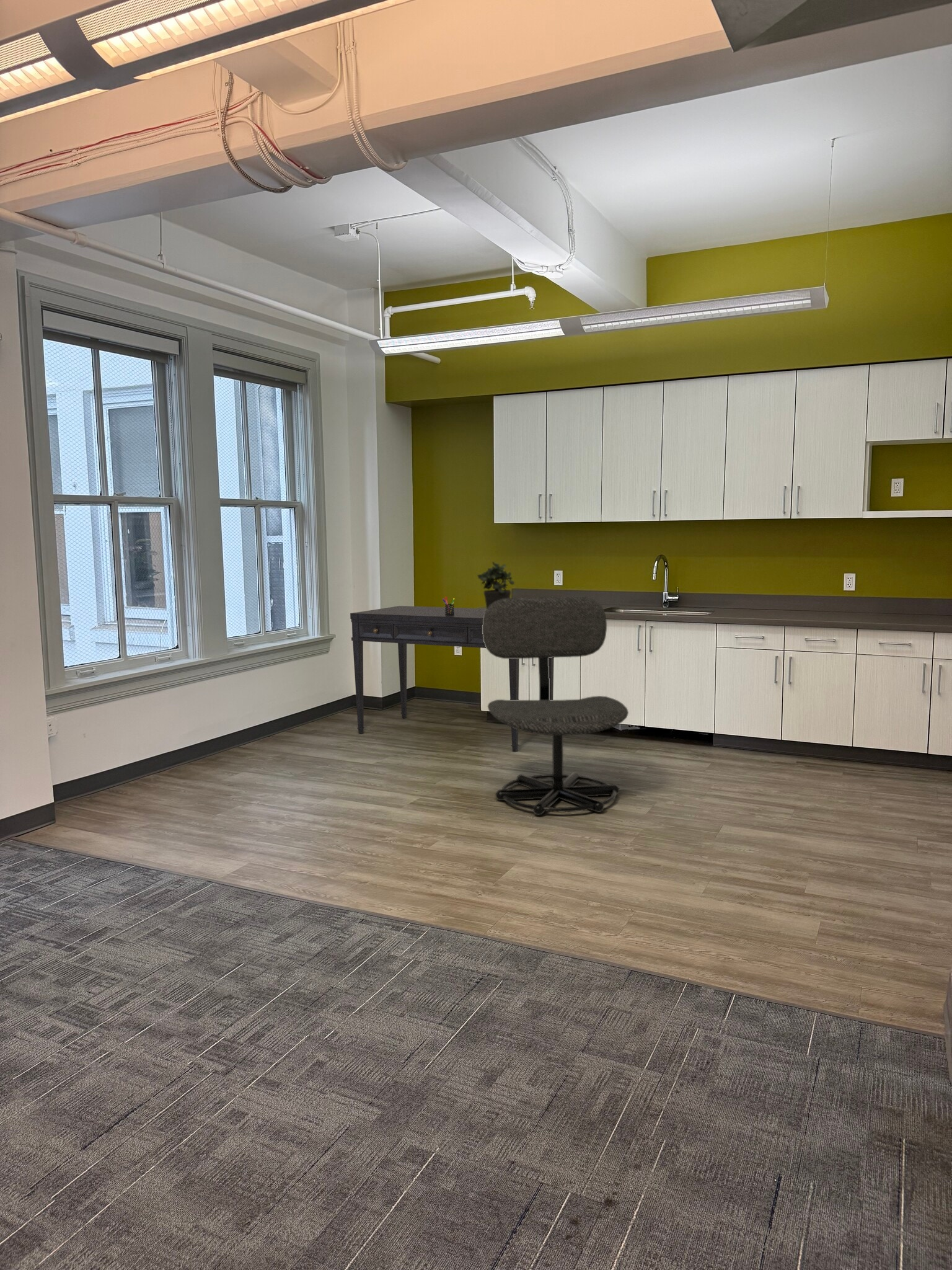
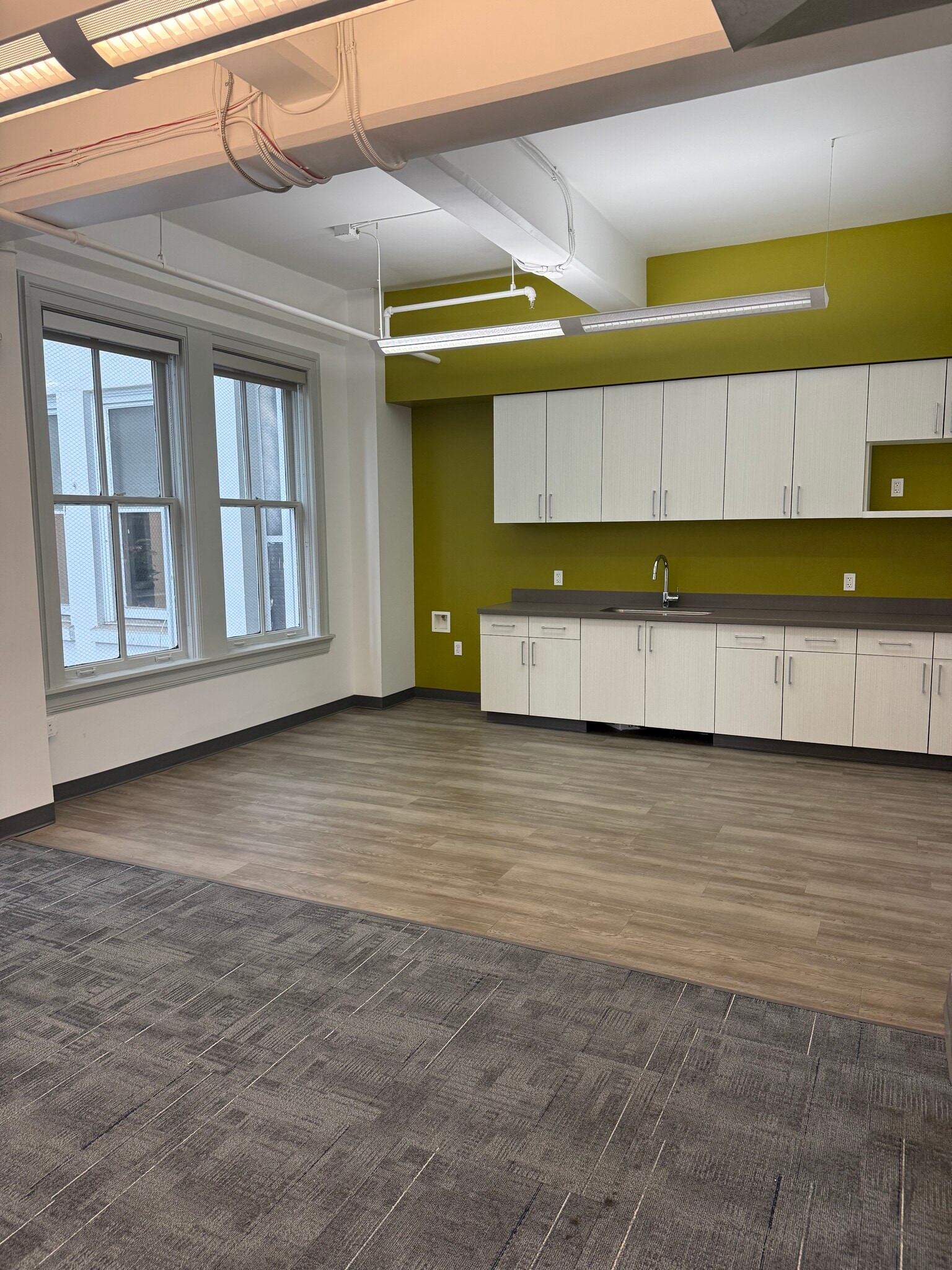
- office chair [482,596,629,816]
- pen holder [442,596,455,615]
- desk [350,605,555,752]
- potted plant [477,561,515,609]
